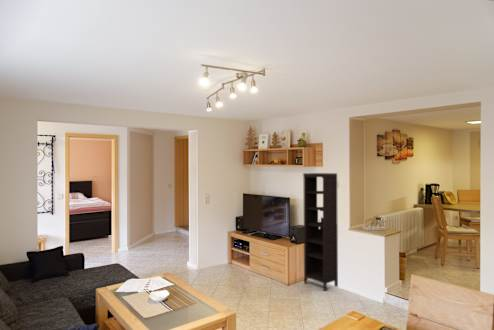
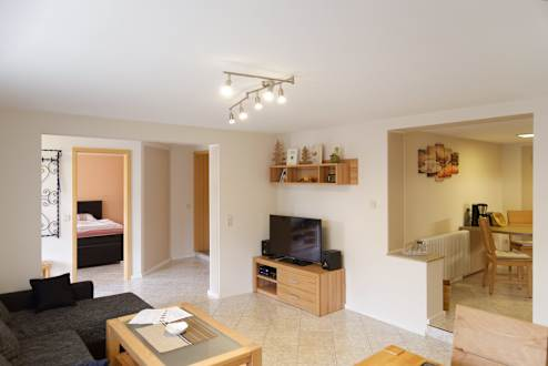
- bookcase [302,172,339,292]
